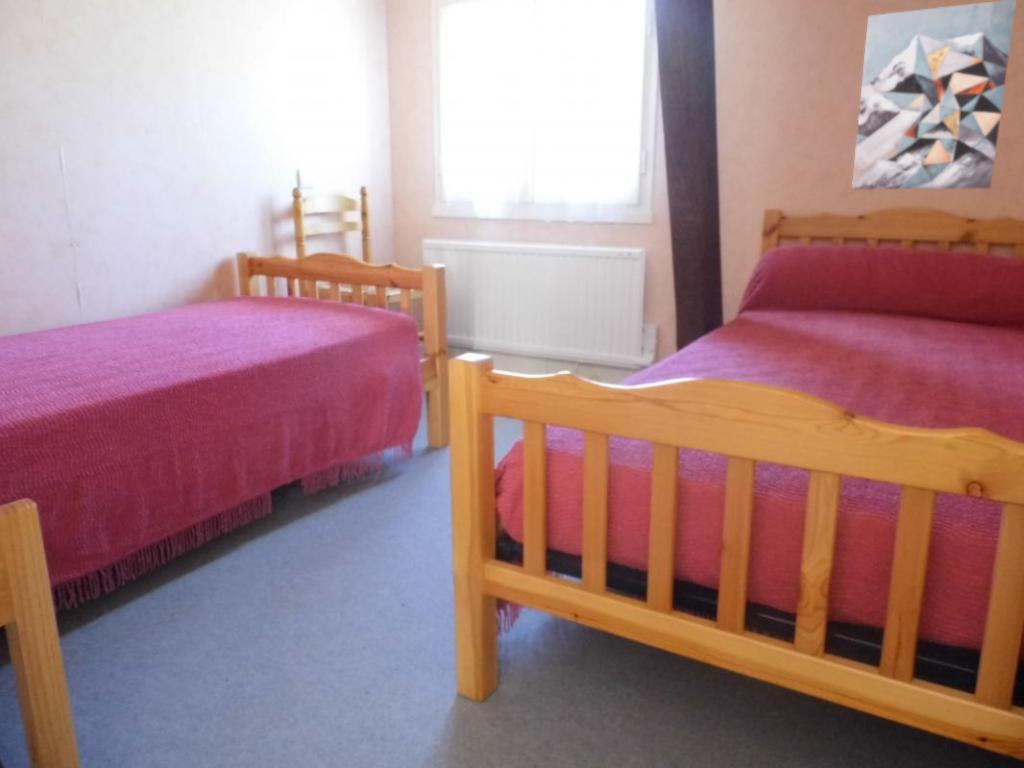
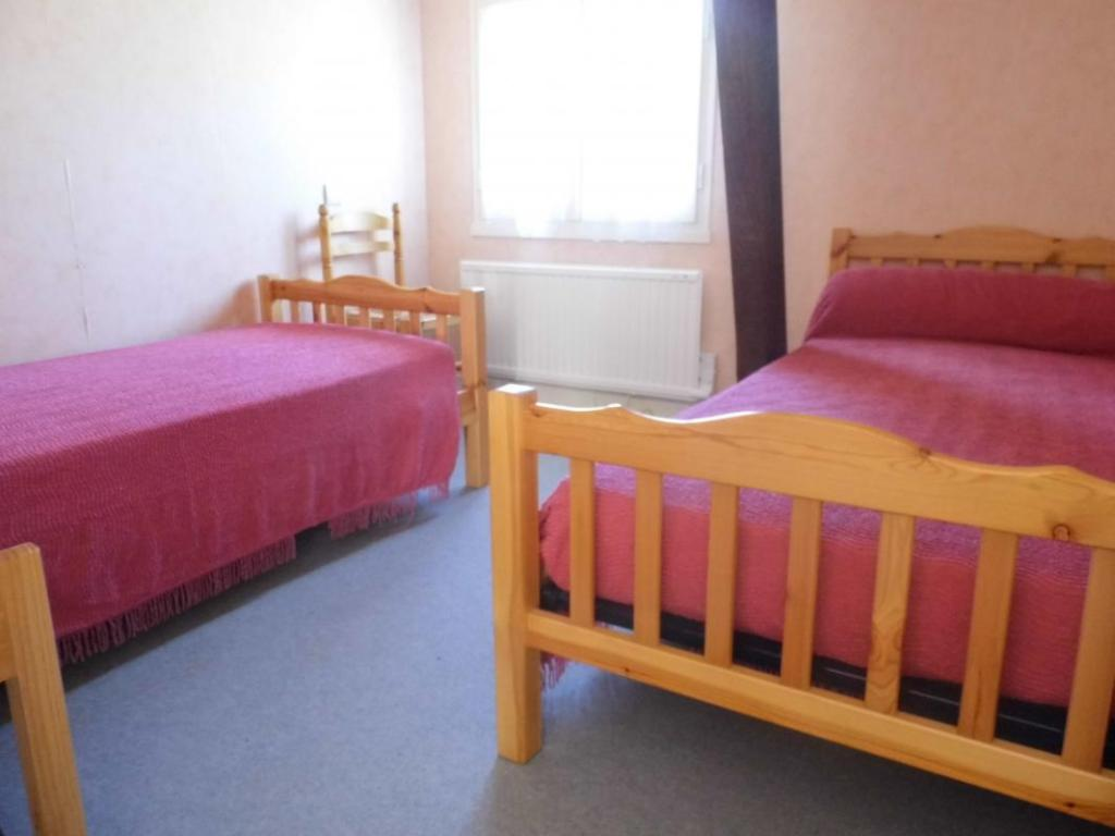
- wall art [851,0,1017,190]
